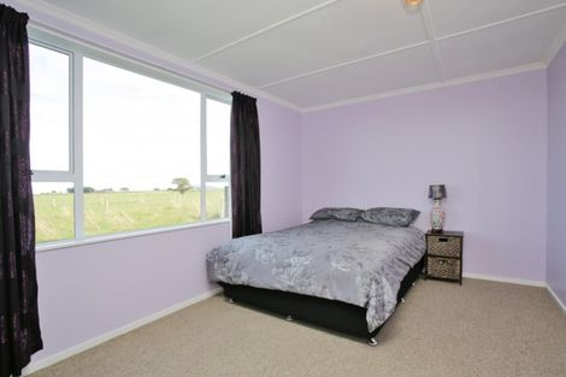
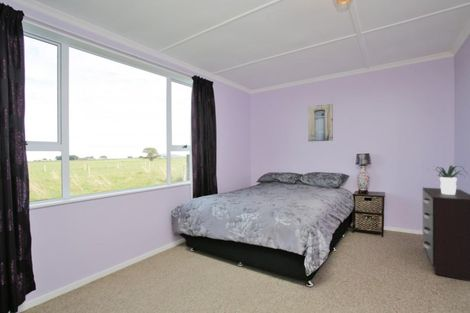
+ potted plant [428,165,470,195]
+ dresser [422,187,470,282]
+ wall art [307,103,334,142]
